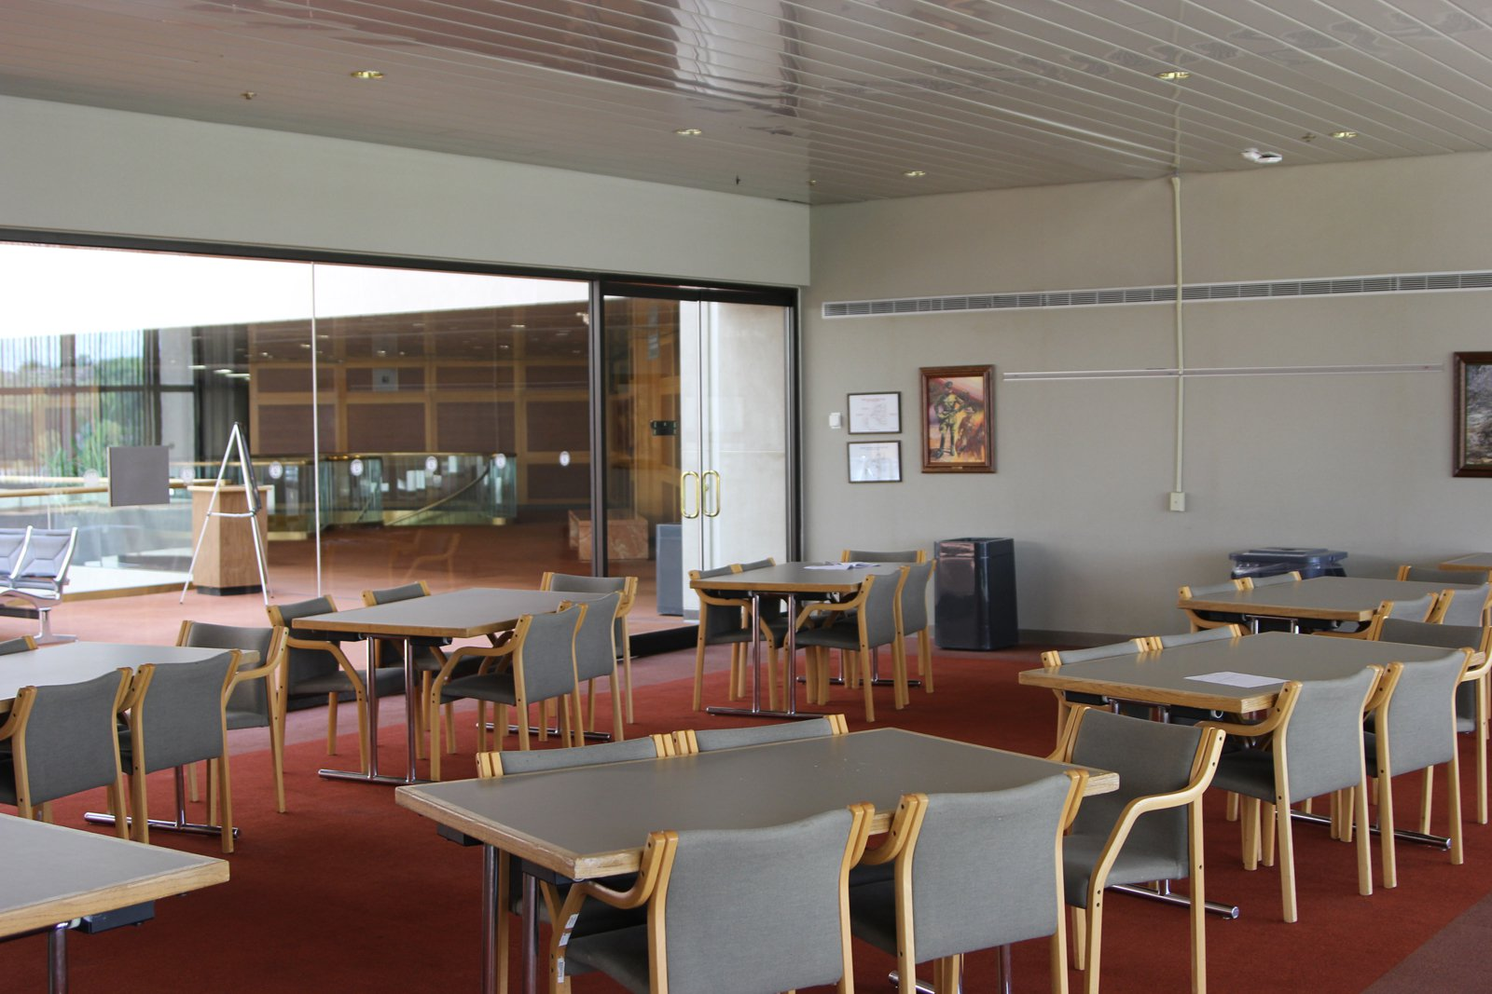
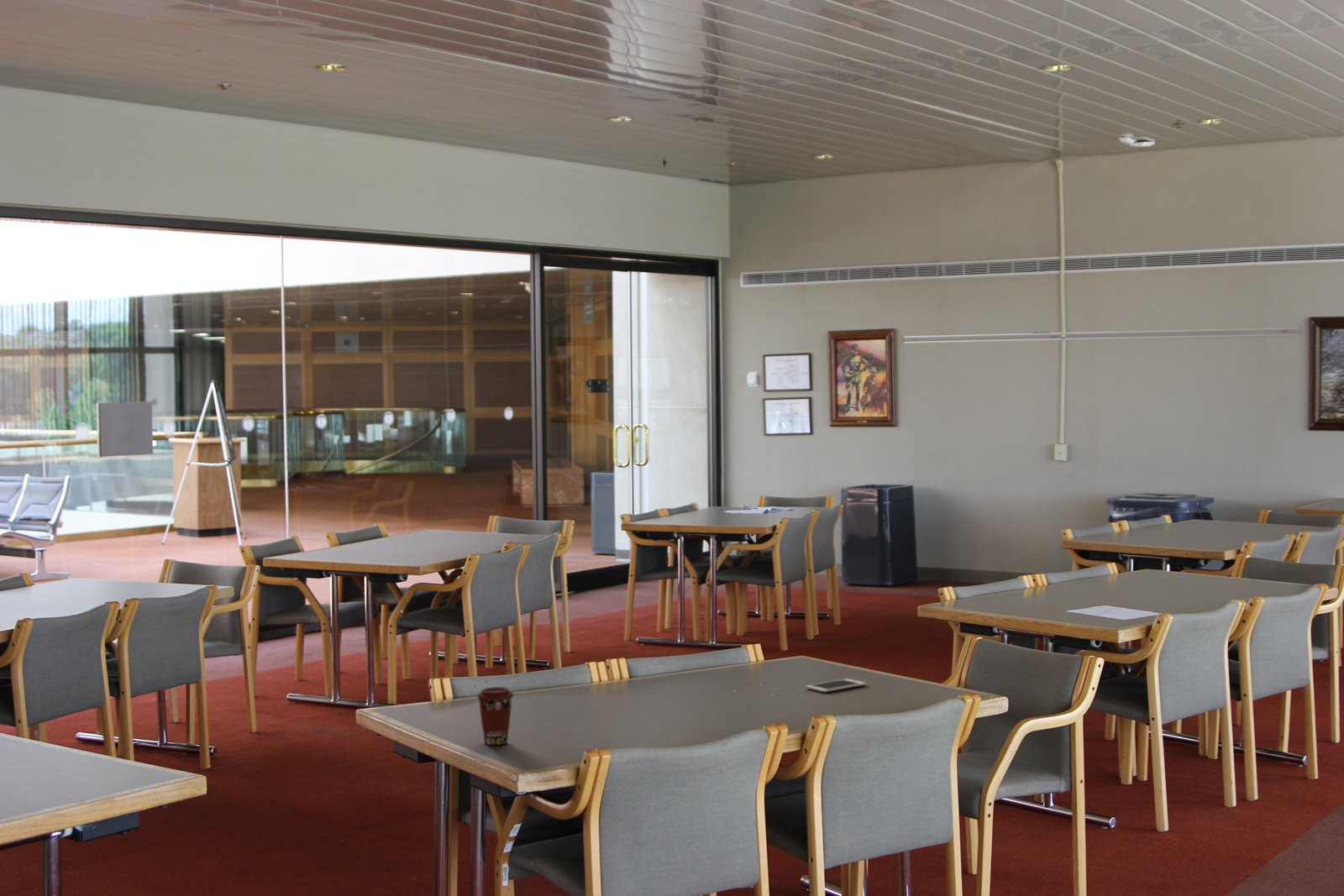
+ cell phone [805,678,867,693]
+ coffee cup [476,686,515,746]
